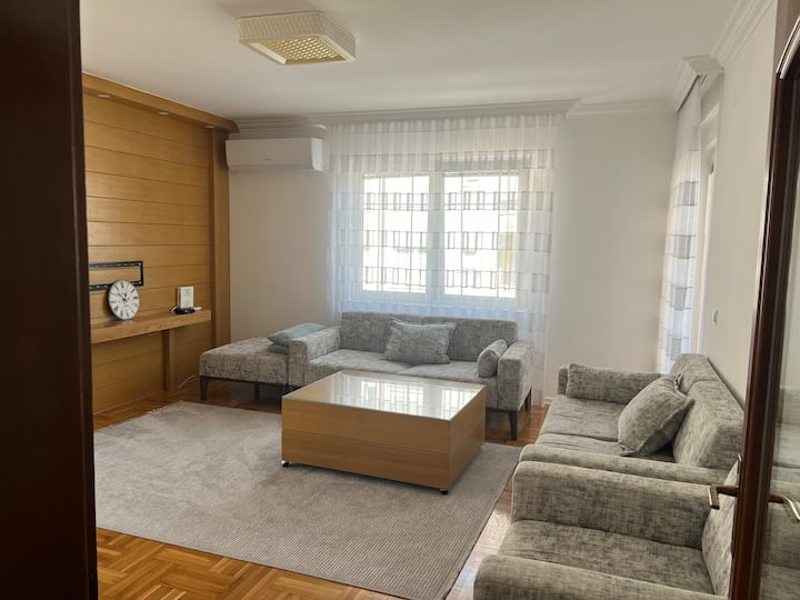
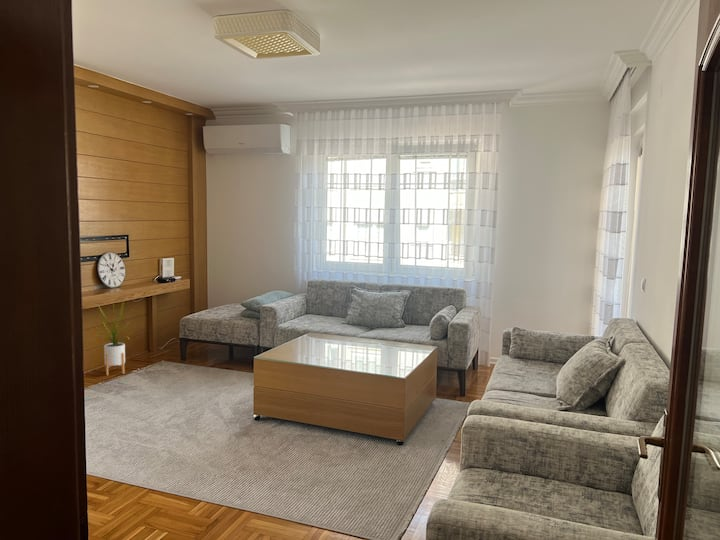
+ house plant [95,300,137,376]
